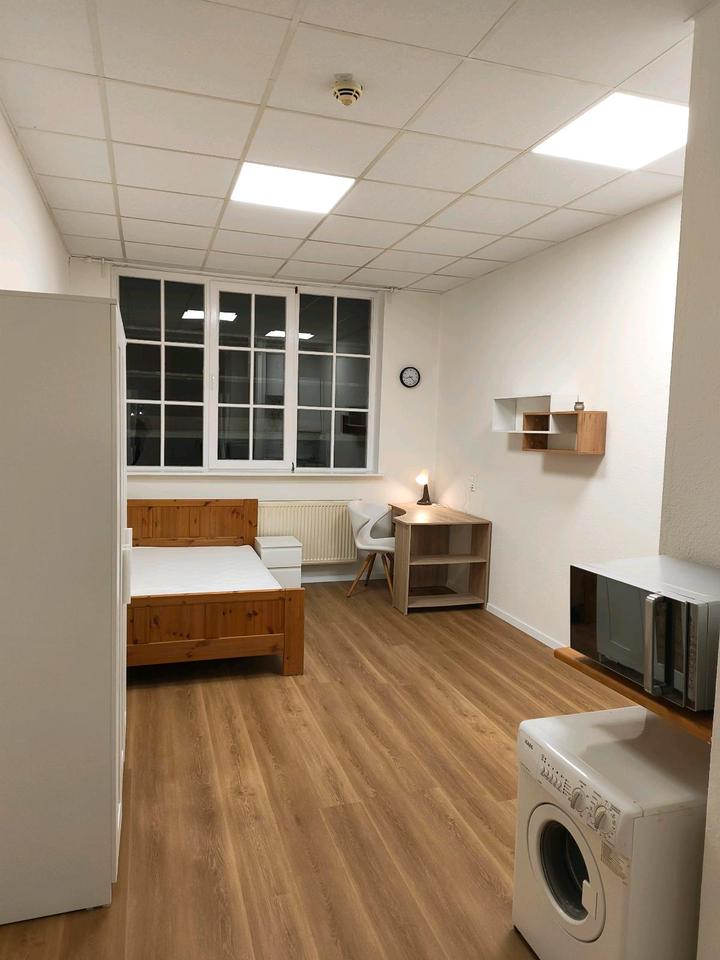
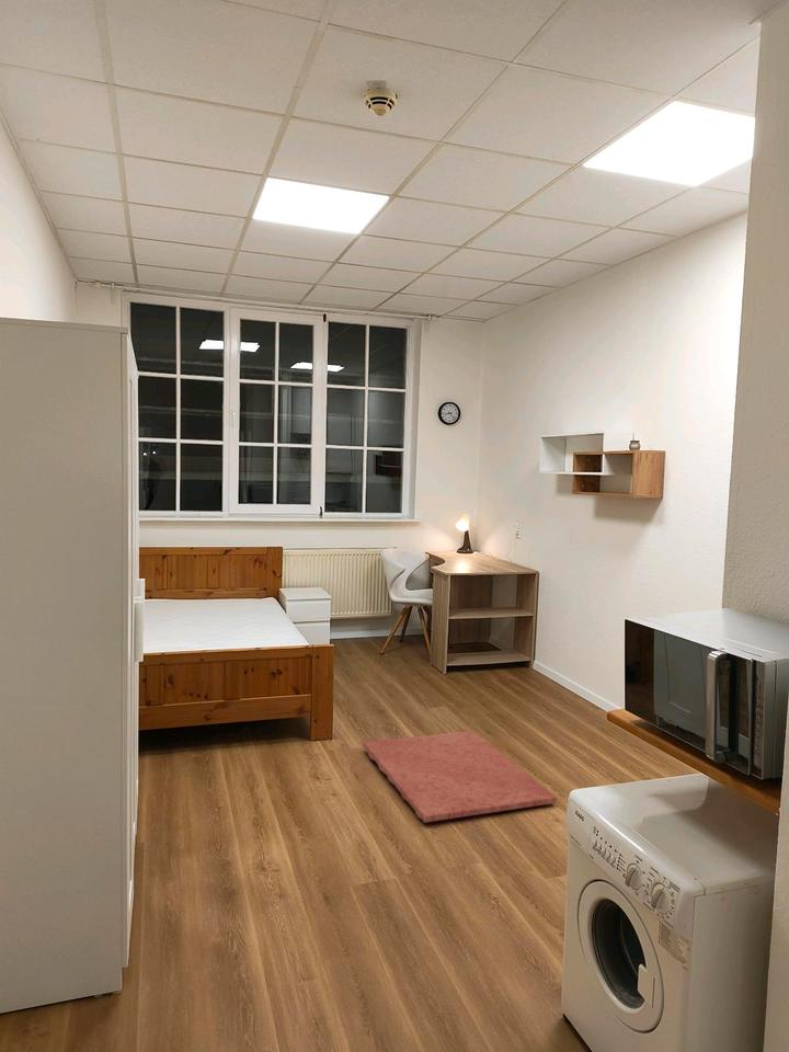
+ rug [363,730,558,824]
